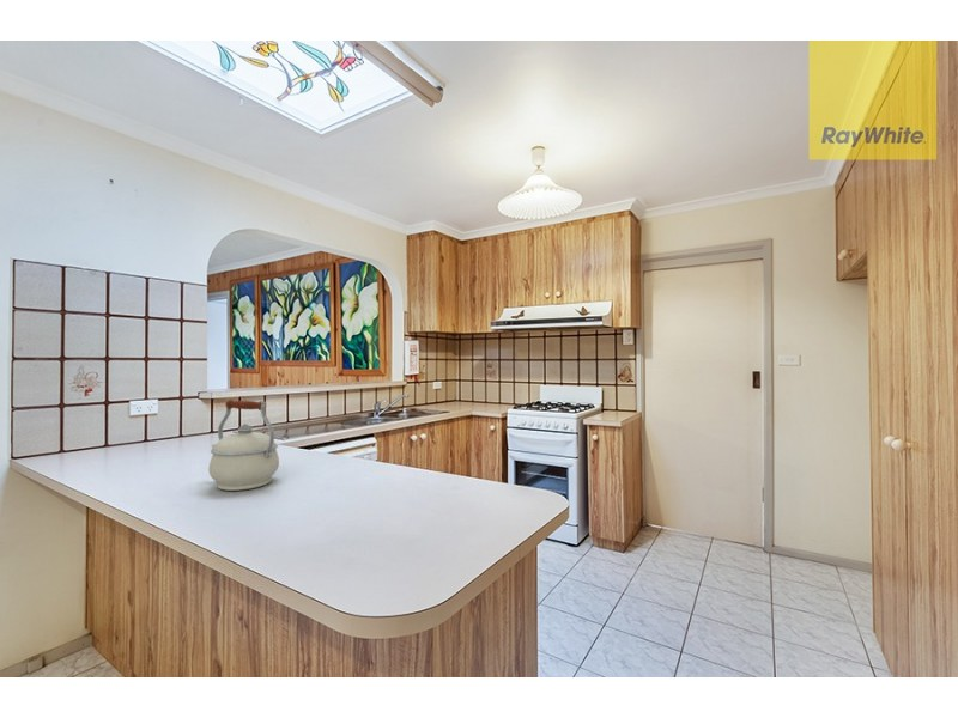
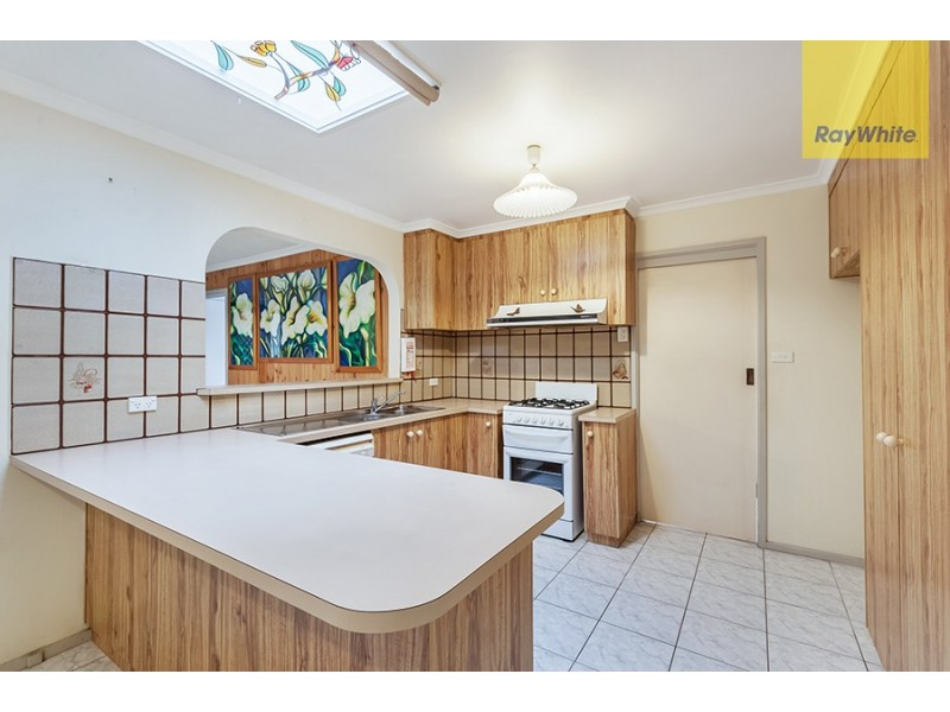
- kettle [207,398,280,492]
